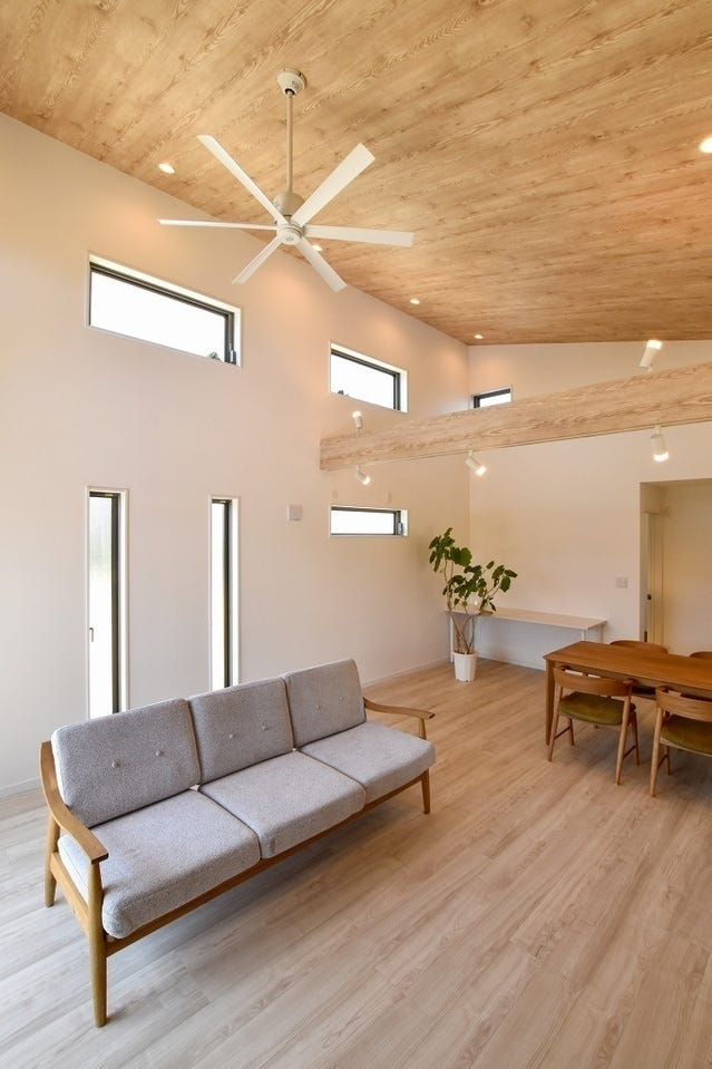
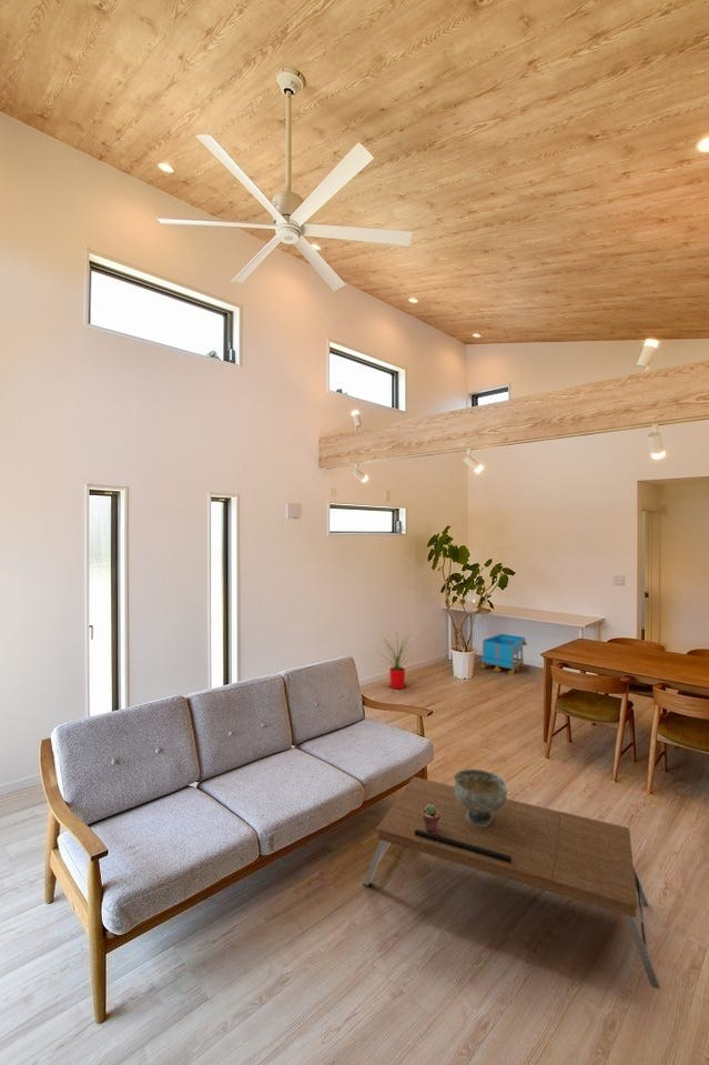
+ potted succulent [422,804,440,833]
+ decorative bowl [453,768,509,826]
+ storage bin [479,633,528,675]
+ coffee table [362,776,661,991]
+ house plant [377,626,419,690]
